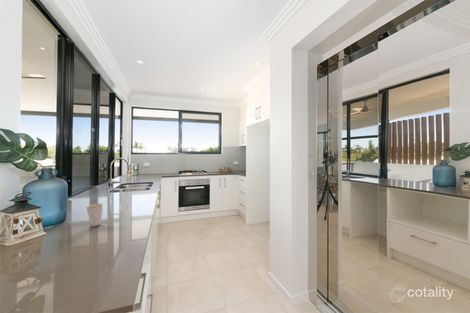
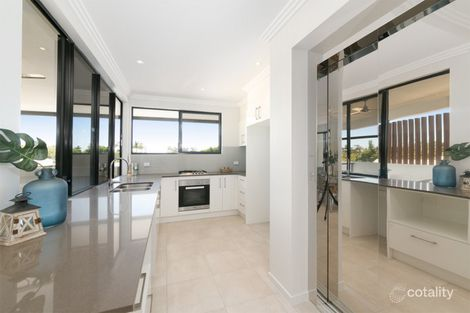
- cup [85,202,104,228]
